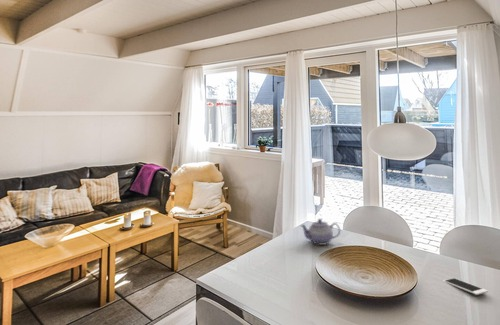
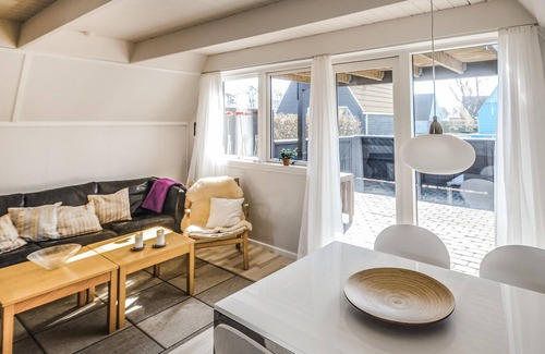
- cell phone [442,277,489,296]
- teapot [299,218,341,246]
